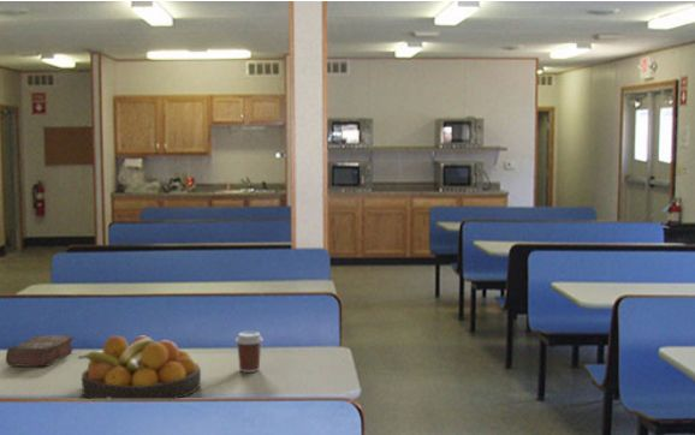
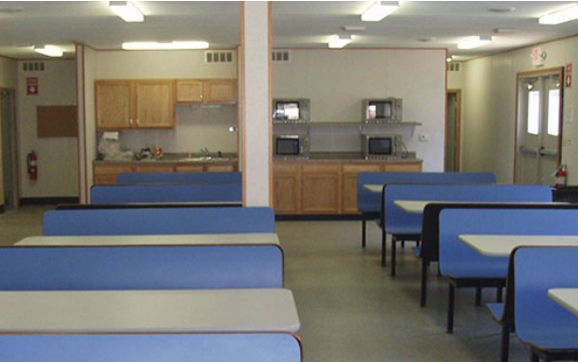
- coffee cup [234,330,265,374]
- book [5,334,75,368]
- fruit bowl [77,335,202,400]
